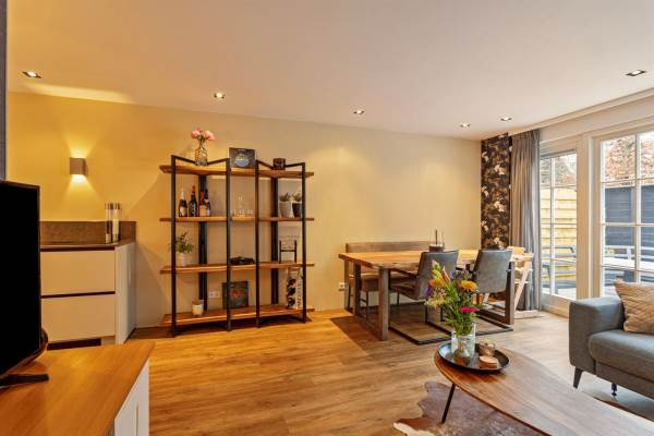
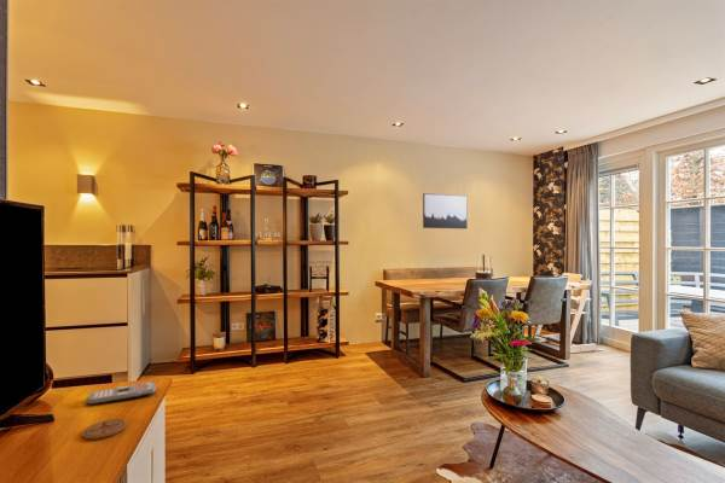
+ coaster [81,418,127,441]
+ remote control [85,380,157,406]
+ wall art [422,192,469,229]
